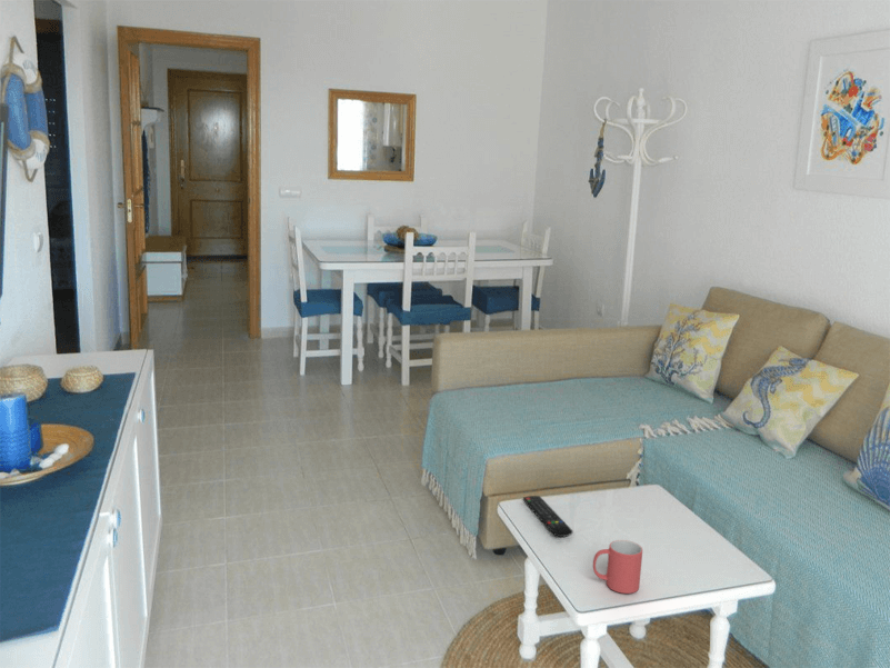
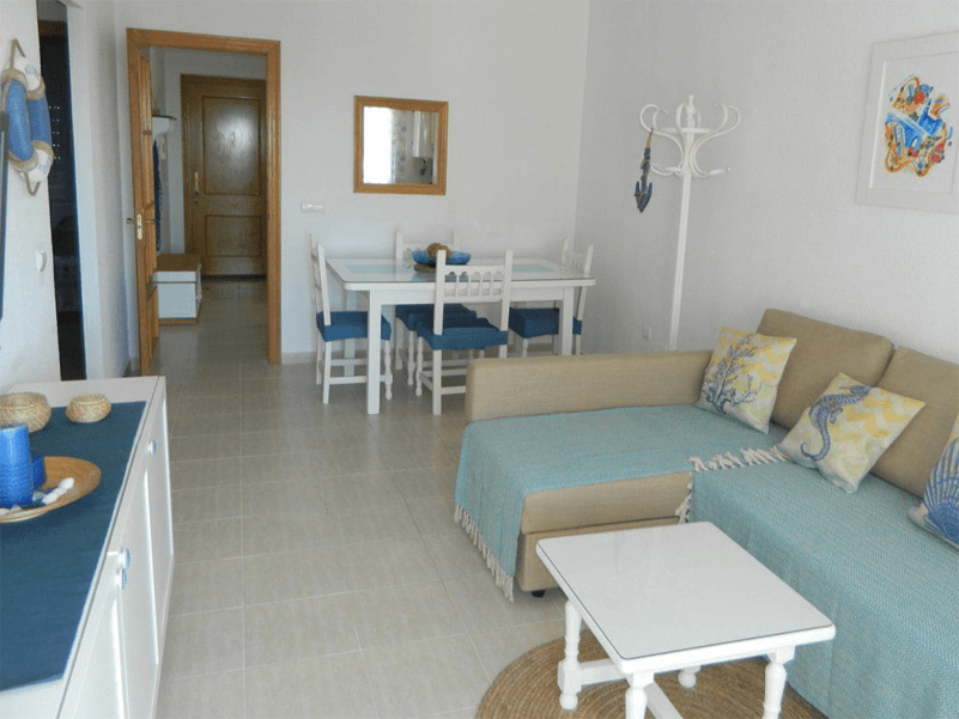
- mug [592,539,643,595]
- remote control [522,495,573,538]
